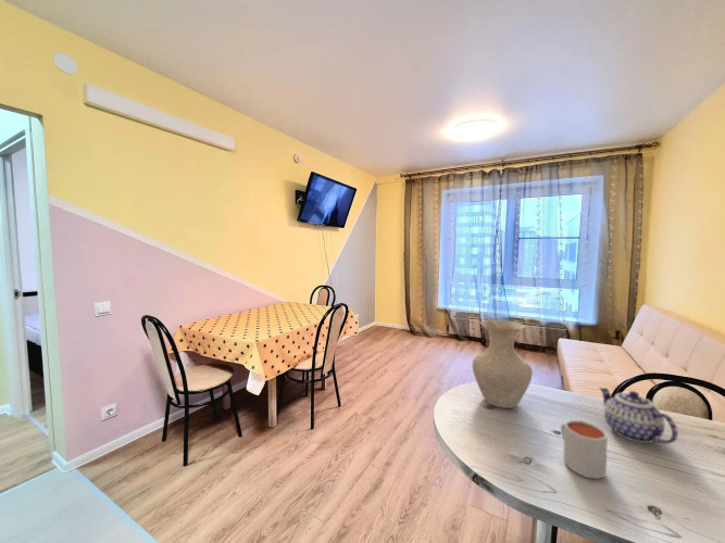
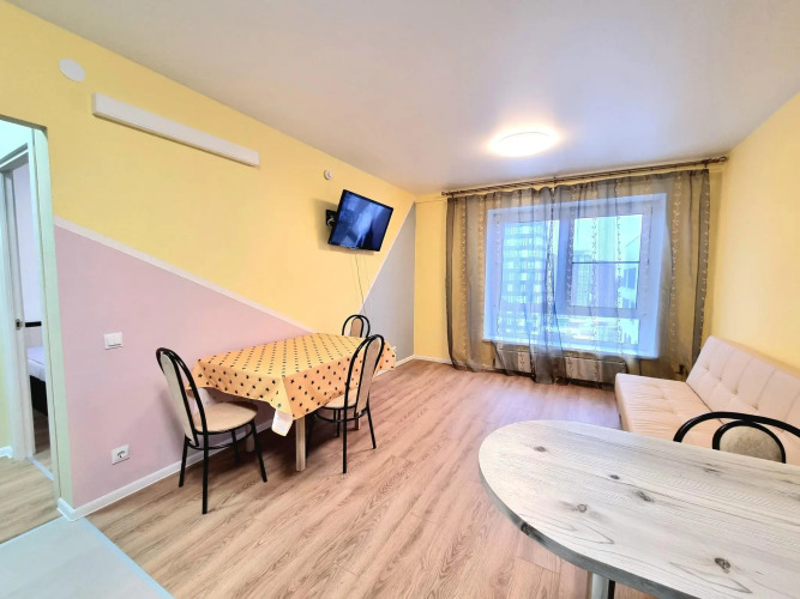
- vase [472,319,534,409]
- mug [560,419,609,480]
- teapot [598,386,679,445]
